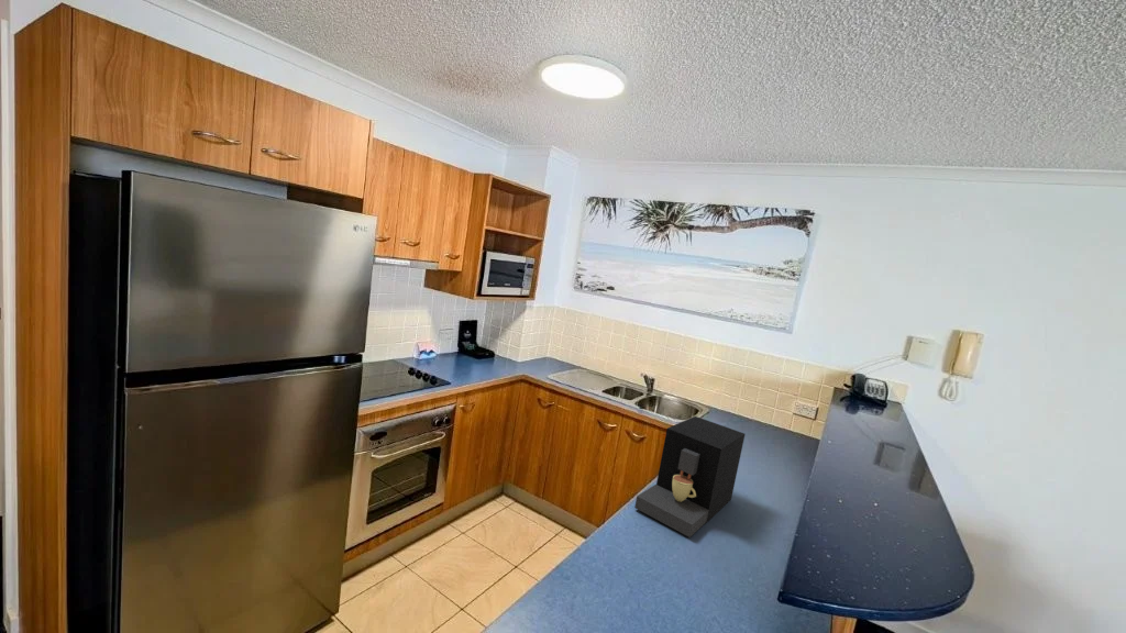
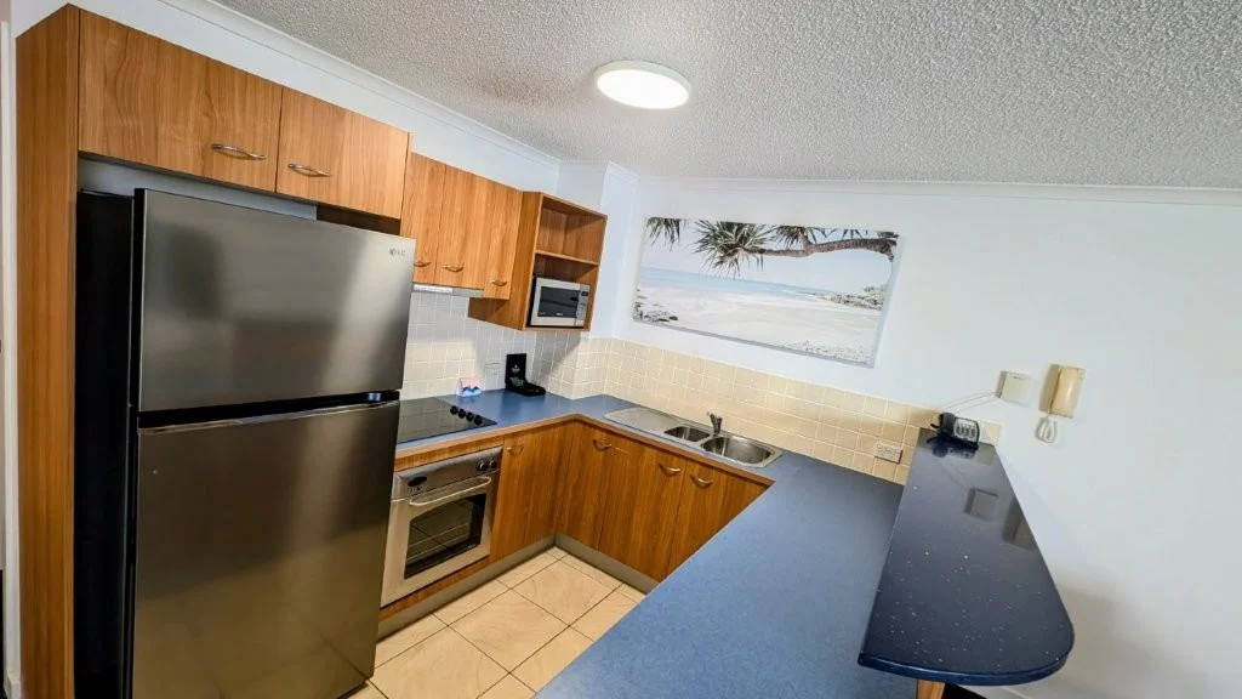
- coffee maker [633,415,747,538]
